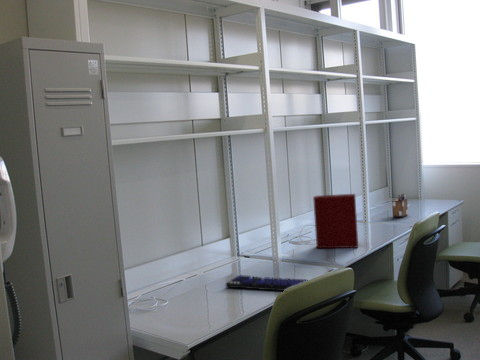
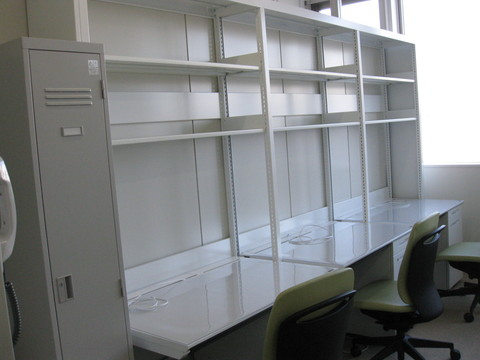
- keyboard [225,274,308,292]
- binder [312,193,359,249]
- desk organizer [391,193,409,218]
